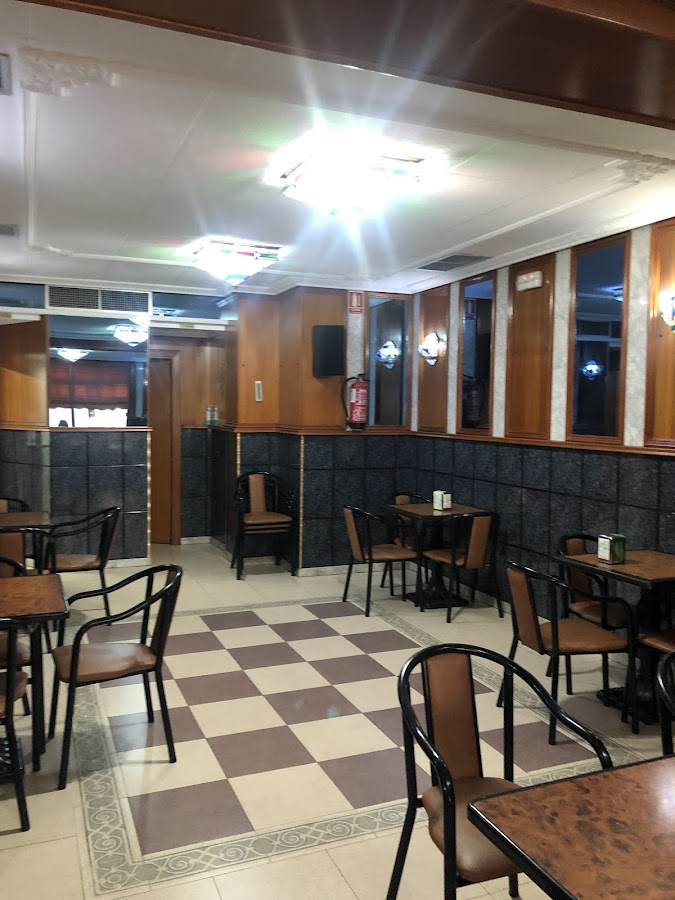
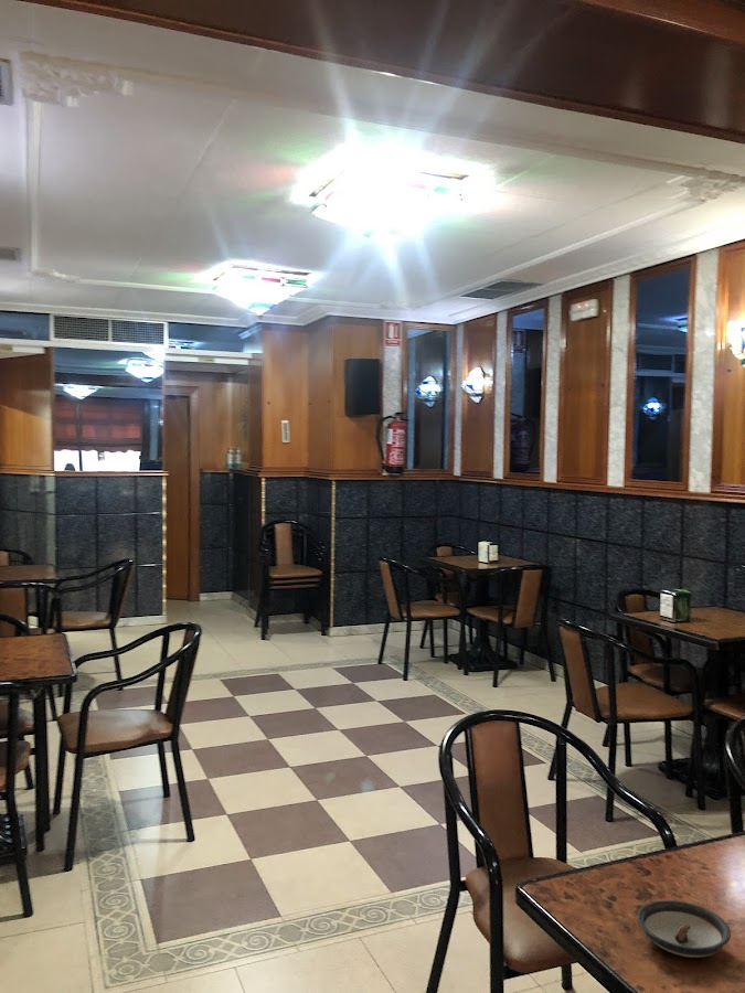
+ saucer [637,899,732,959]
